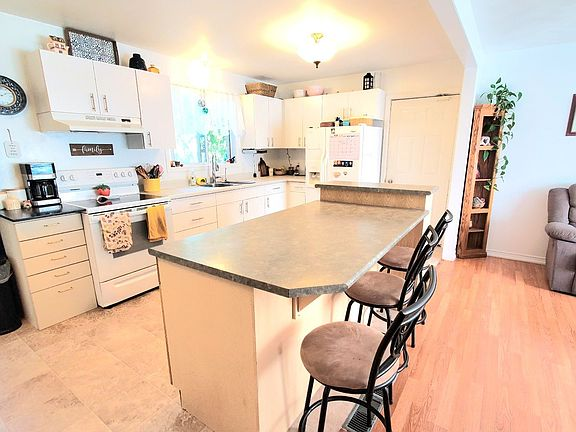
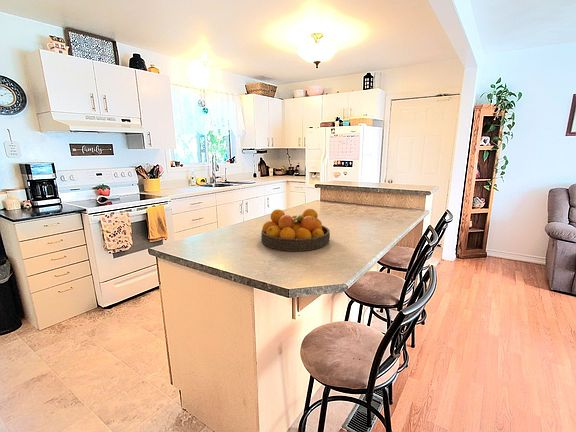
+ fruit bowl [260,208,331,252]
